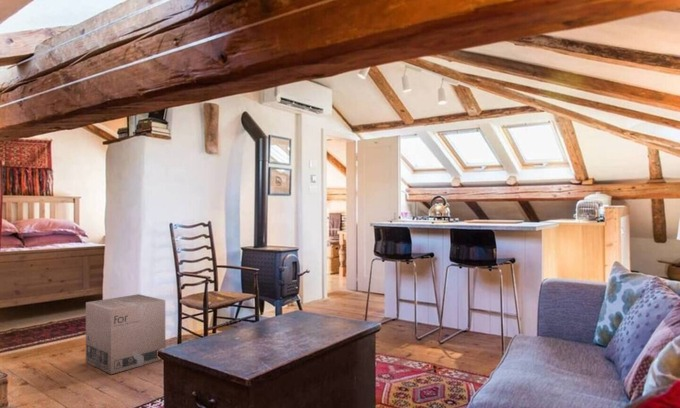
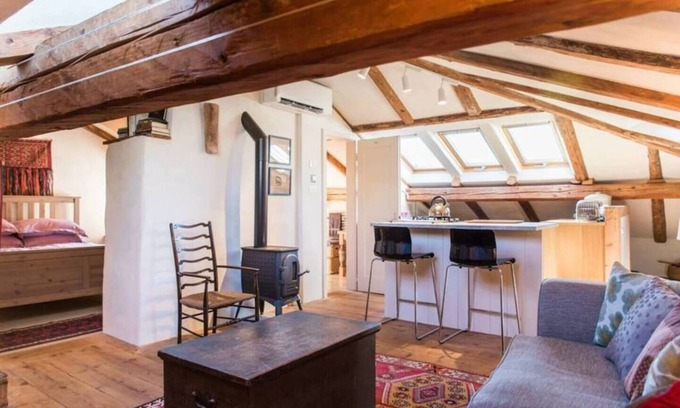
- cardboard box [85,293,166,375]
